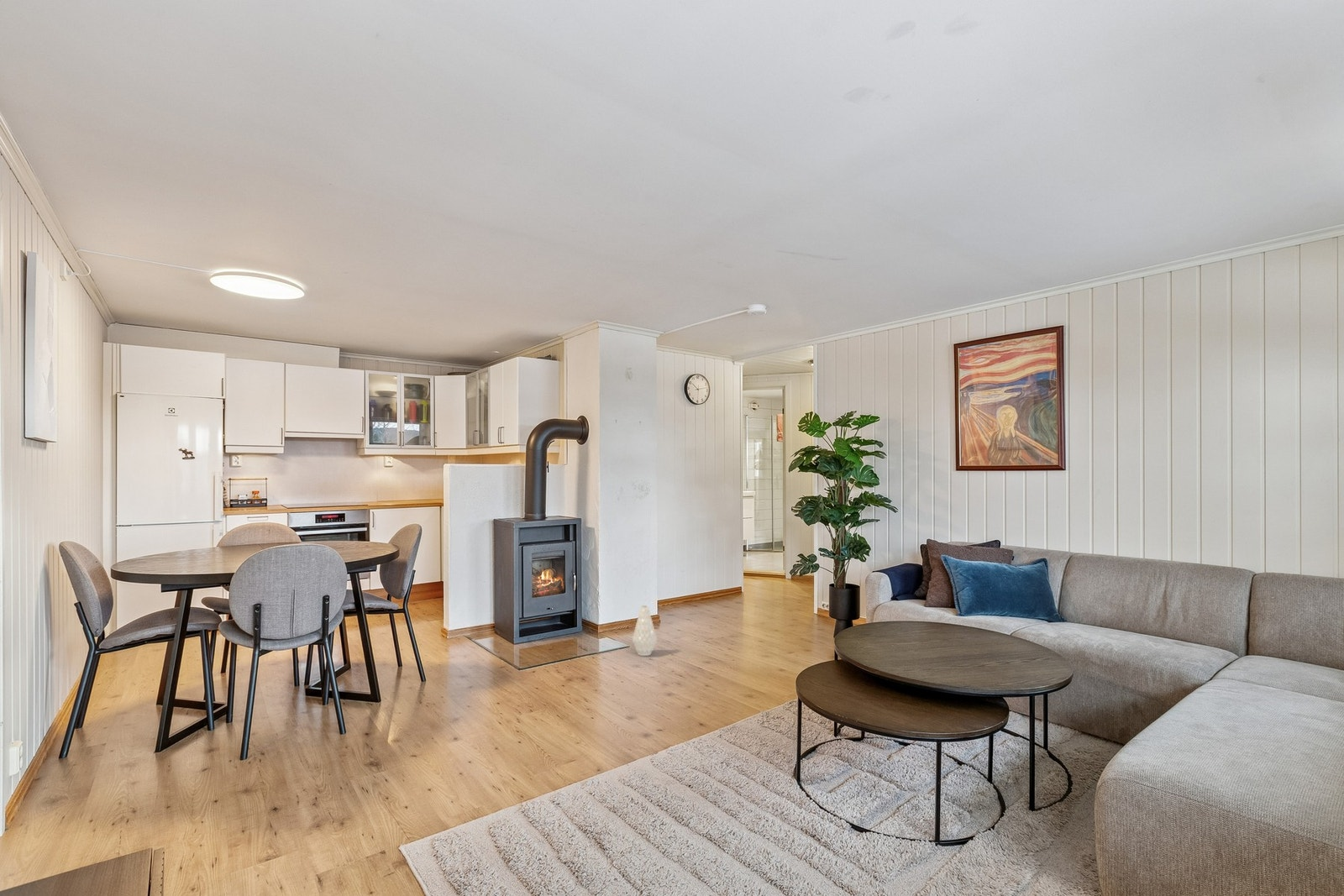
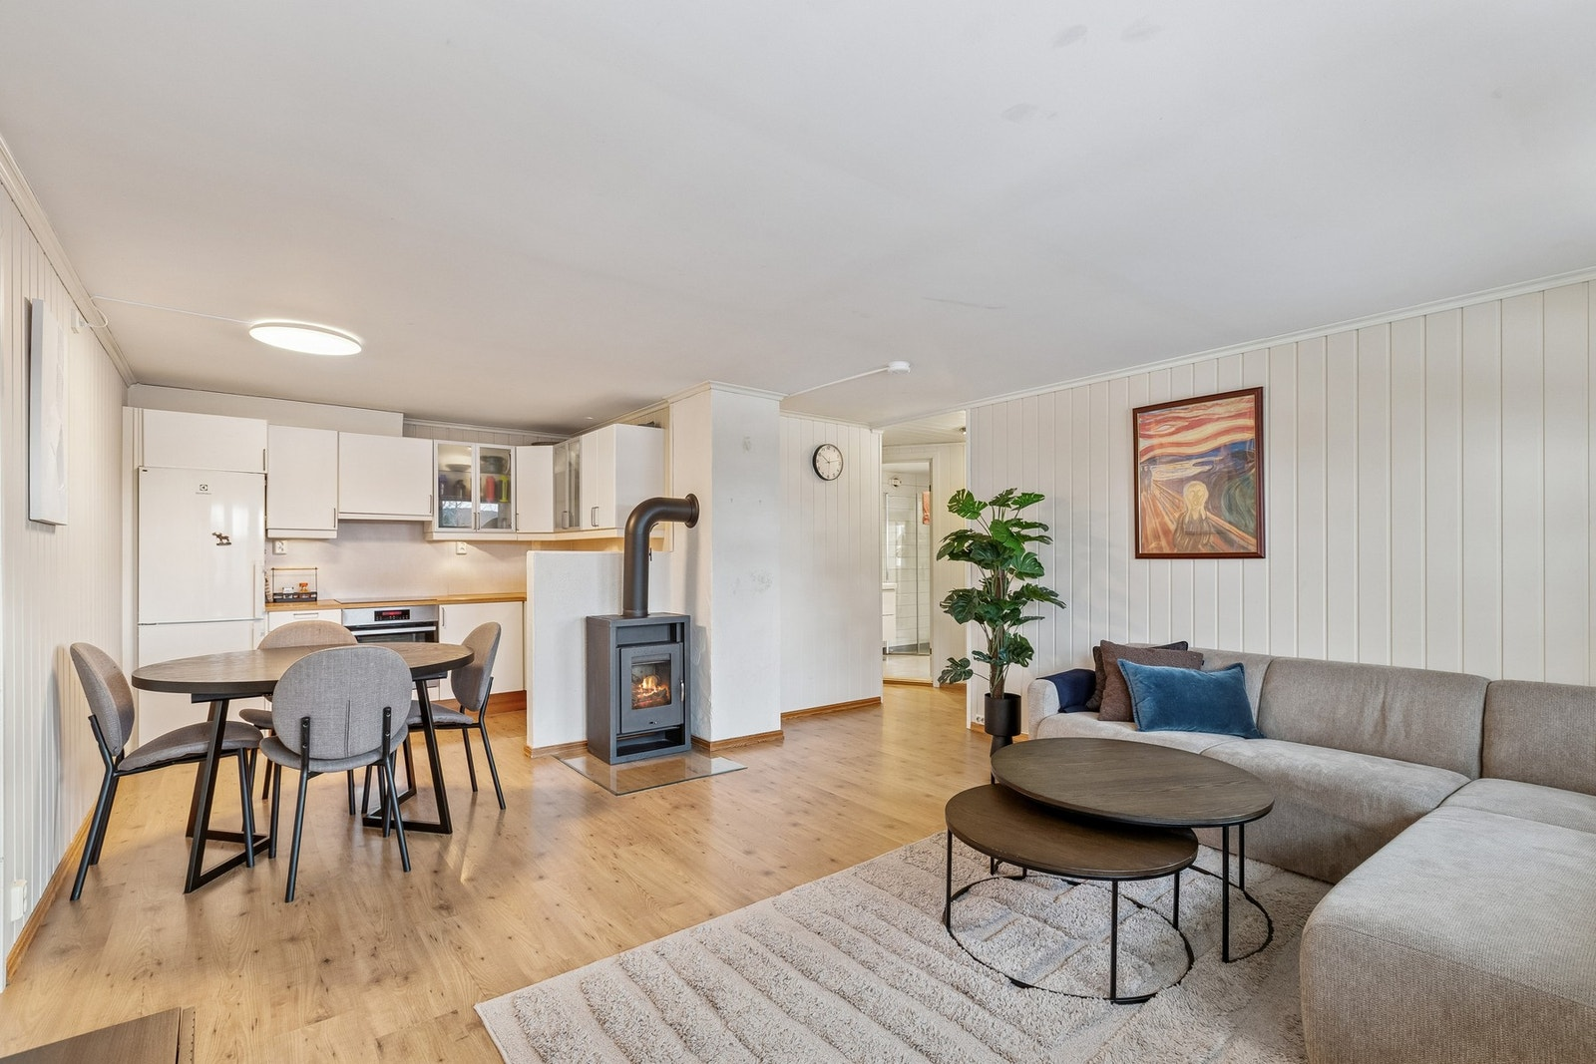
- vase [632,605,658,657]
